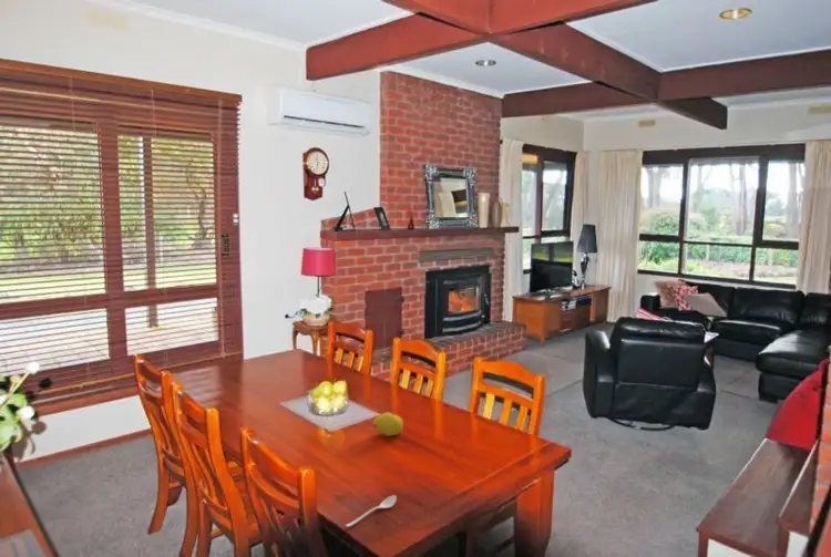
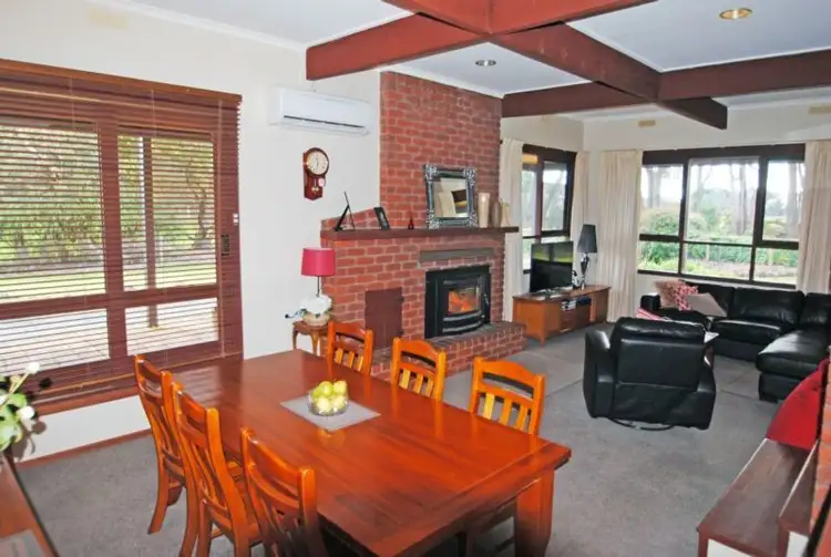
- fruit [372,412,404,437]
- spoon [345,494,398,528]
